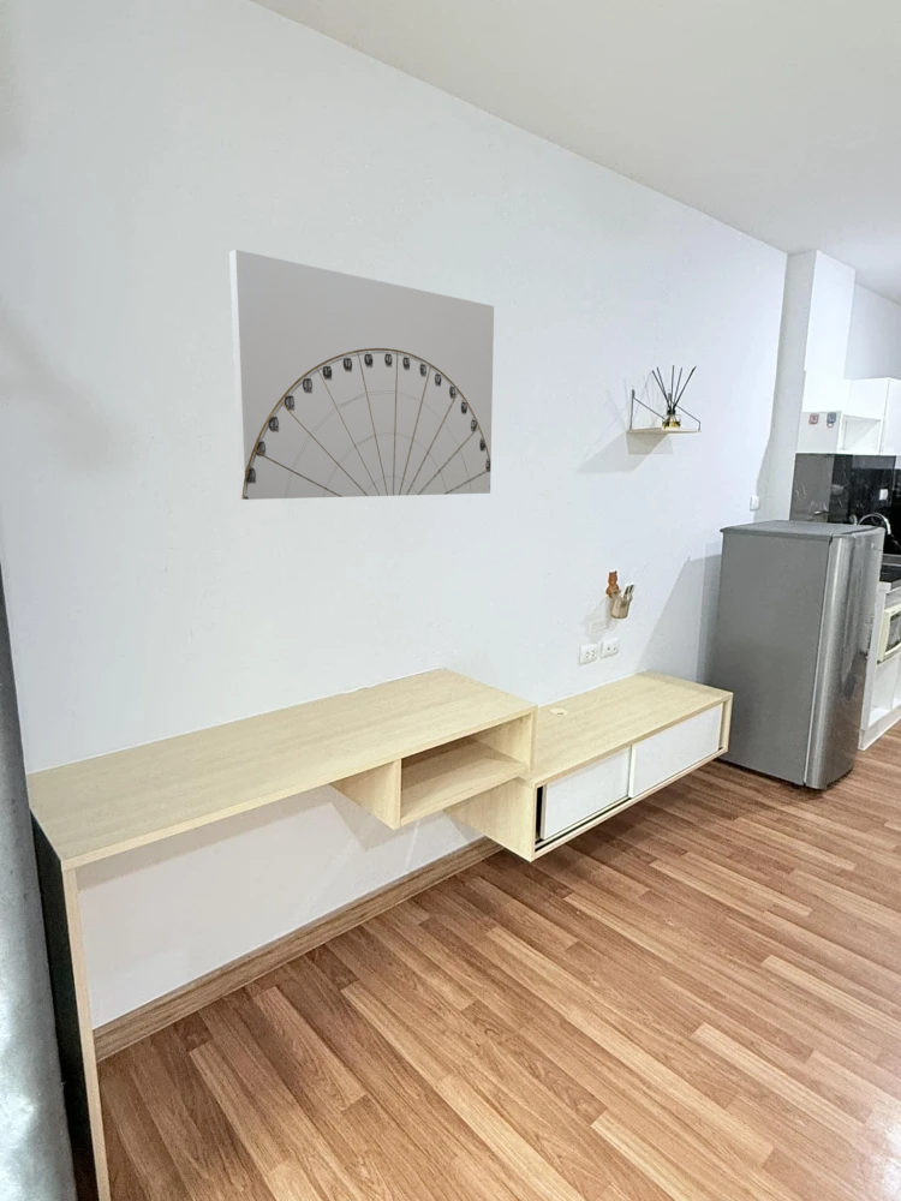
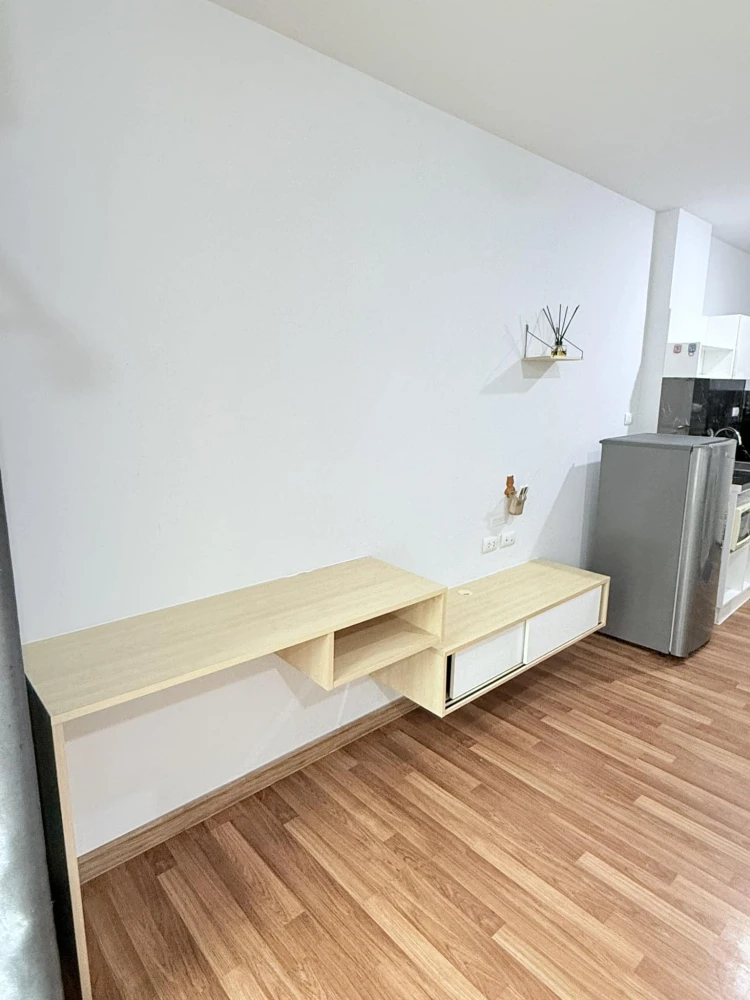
- wall art [228,249,495,501]
